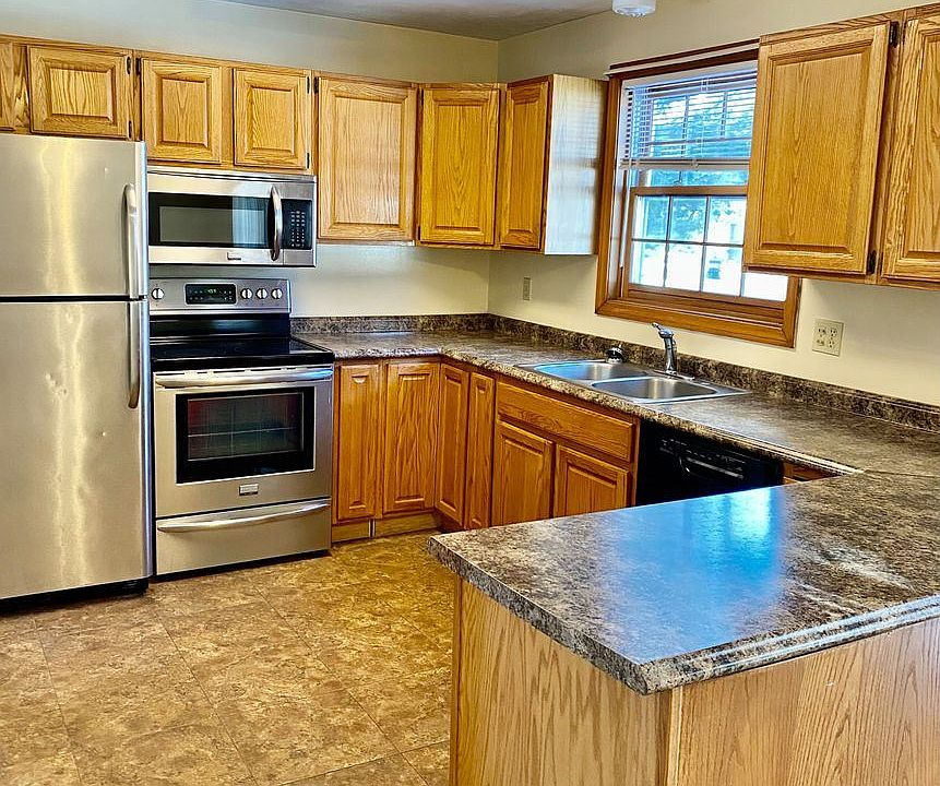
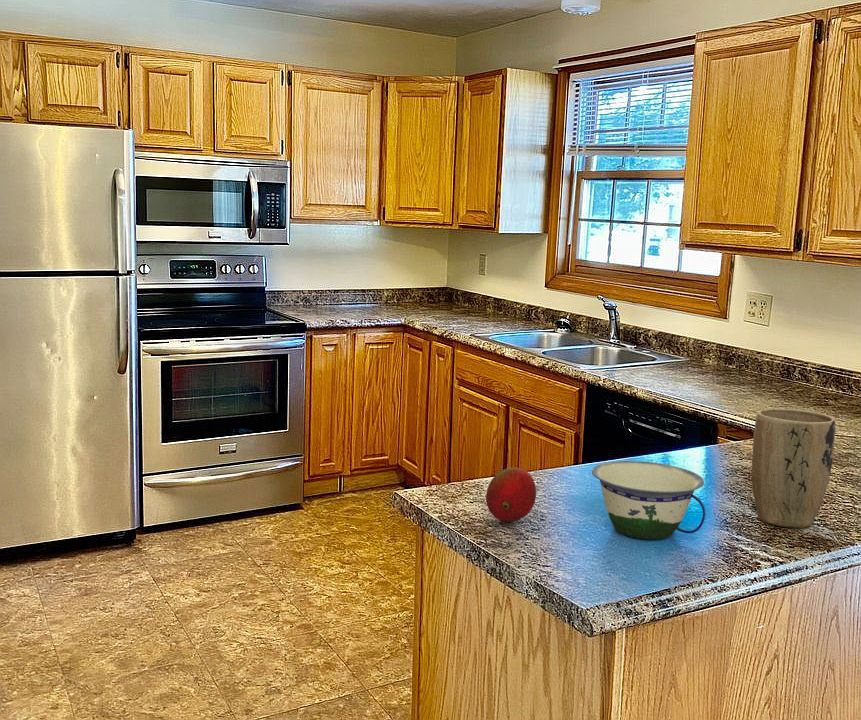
+ plant pot [751,408,836,529]
+ fruit [485,467,537,523]
+ bowl [591,460,707,540]
